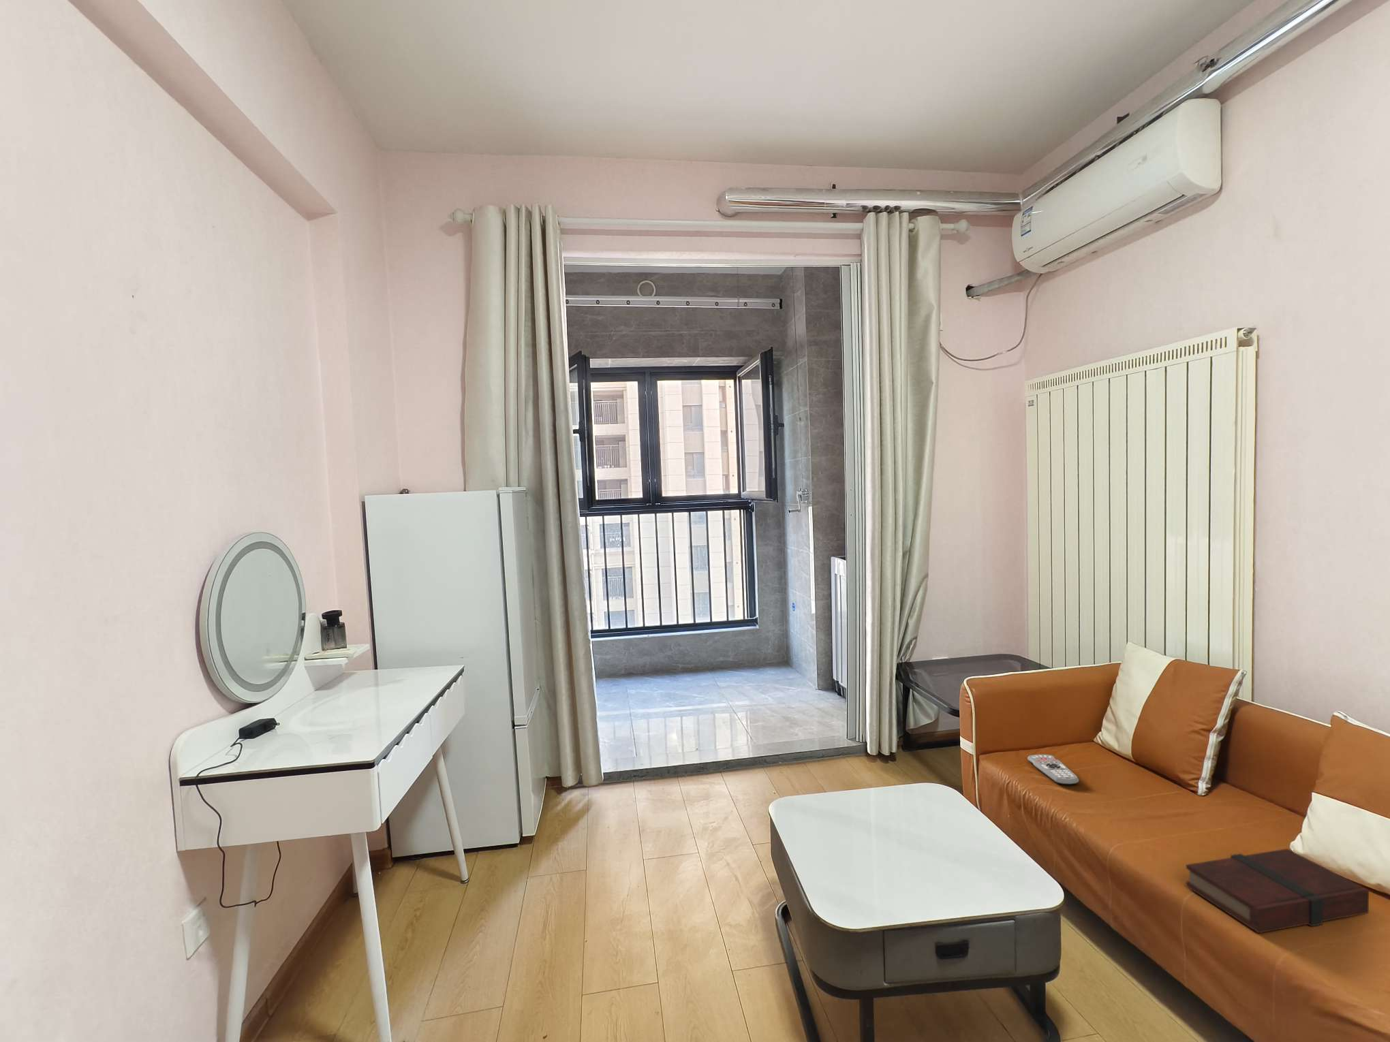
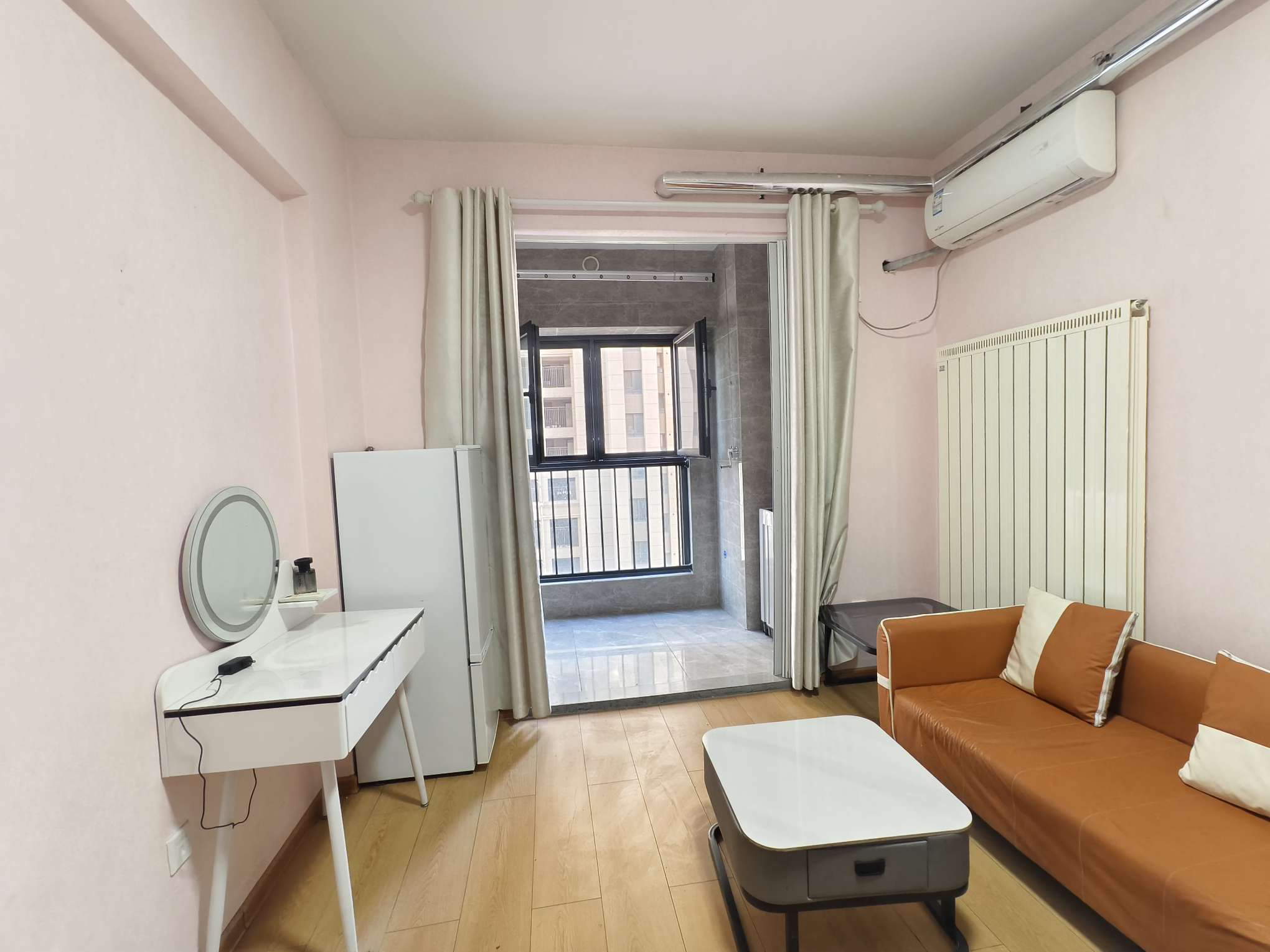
- remote control [1027,754,1079,786]
- book [1185,848,1369,934]
